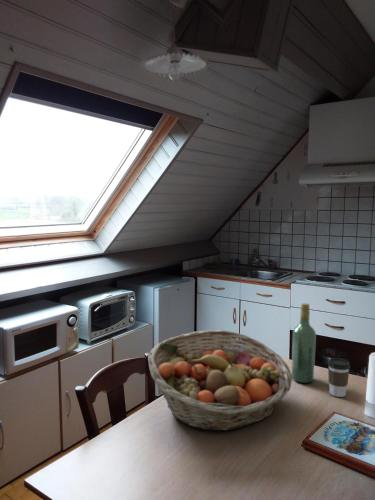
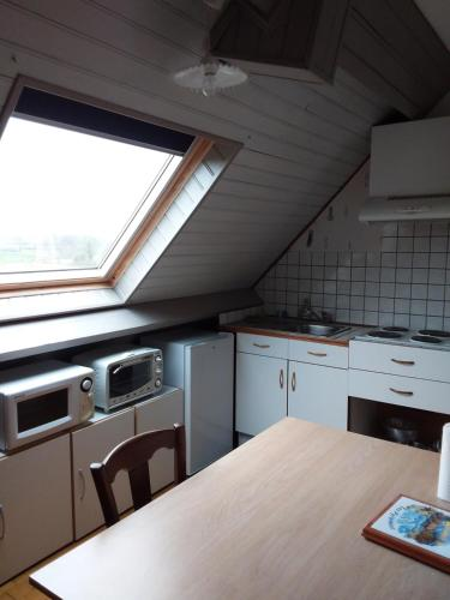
- coffee cup [327,357,351,398]
- fruit basket [147,329,293,432]
- wine bottle [291,302,317,384]
